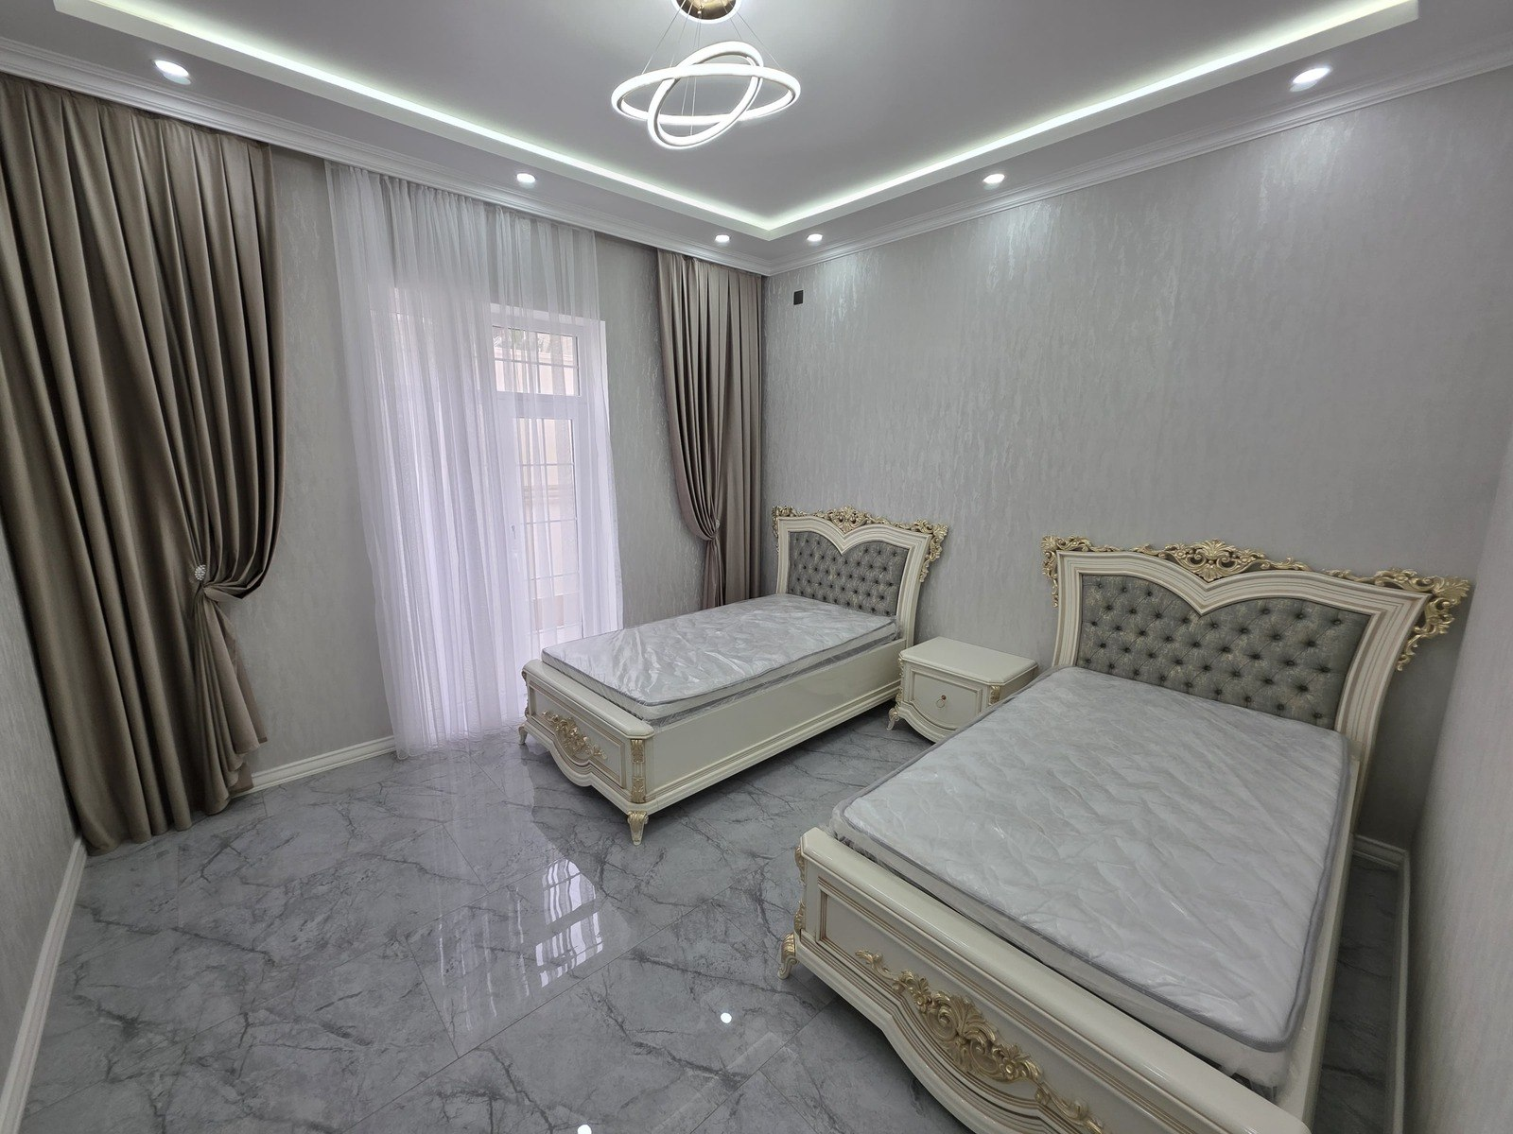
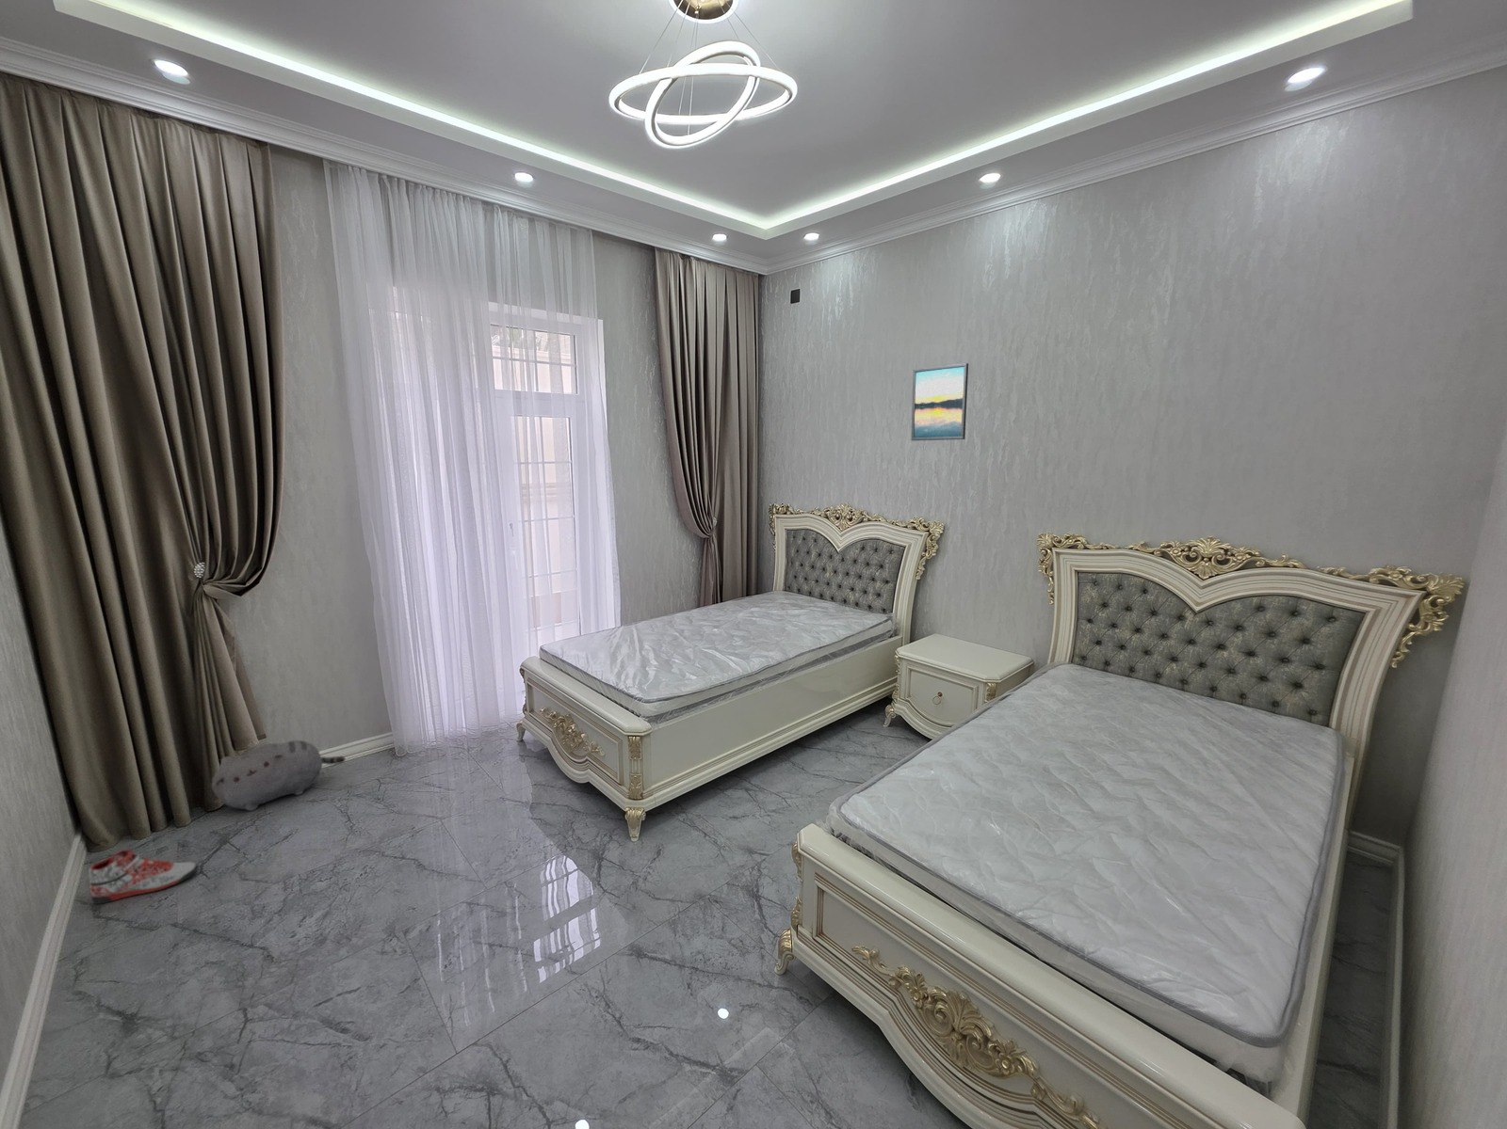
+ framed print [911,362,969,441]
+ plush toy [211,740,345,812]
+ sneaker [88,849,198,905]
